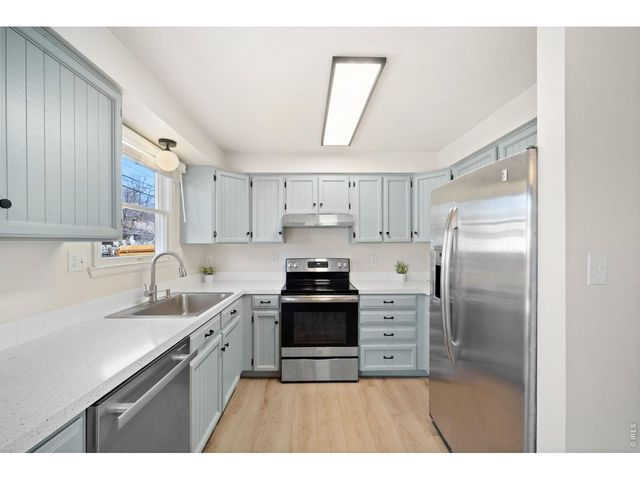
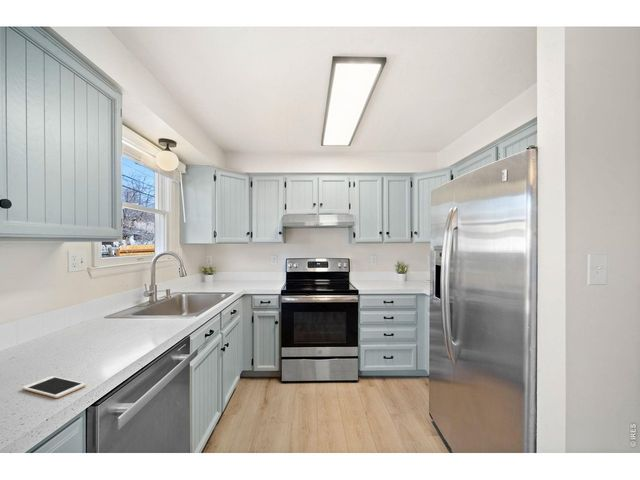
+ cell phone [21,375,87,399]
